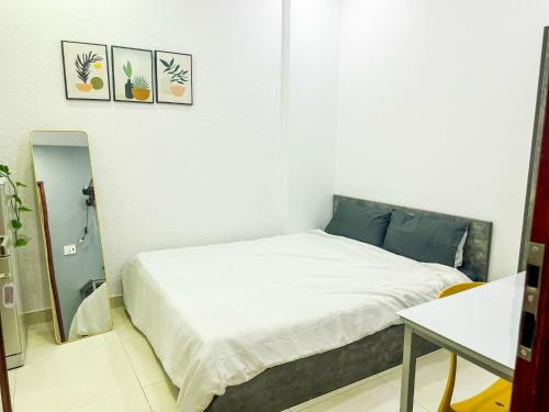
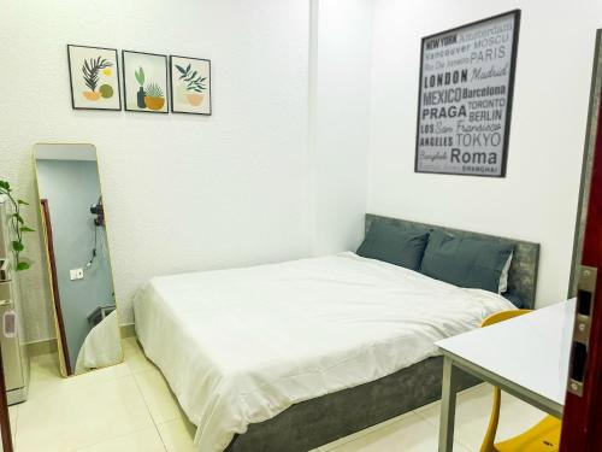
+ wall art [413,7,523,180]
